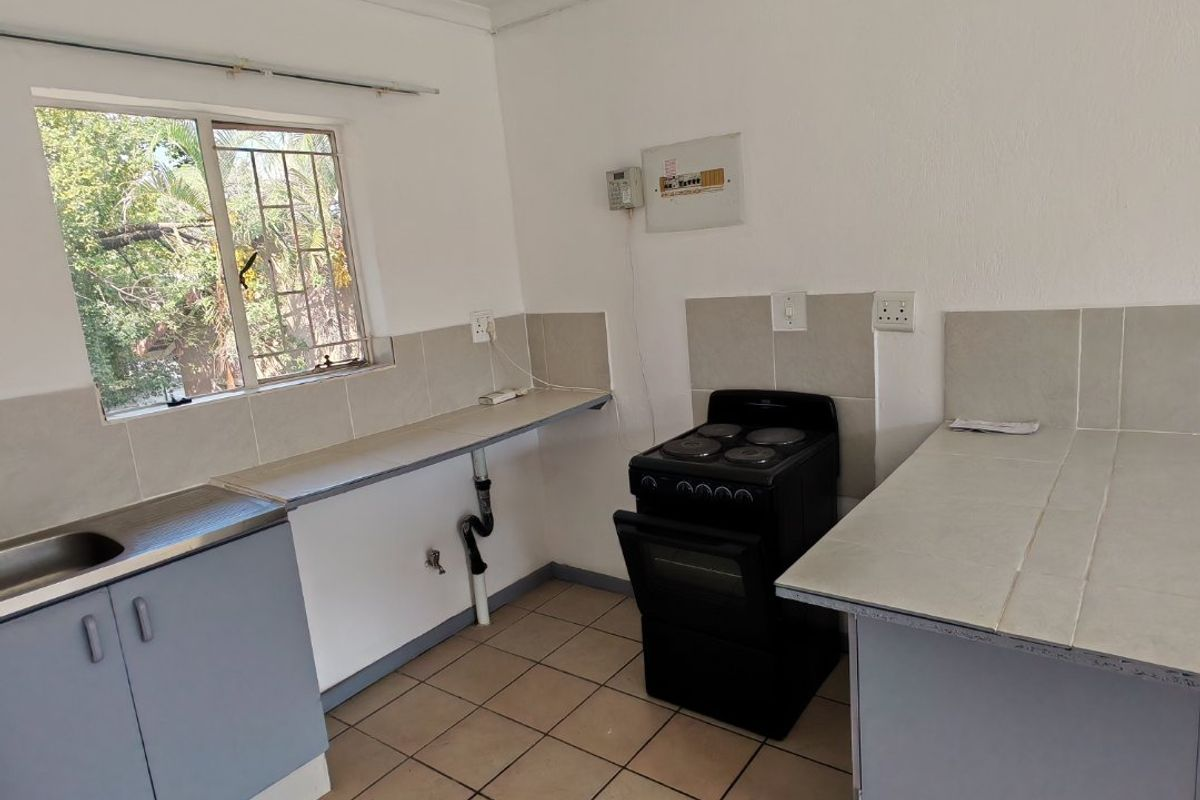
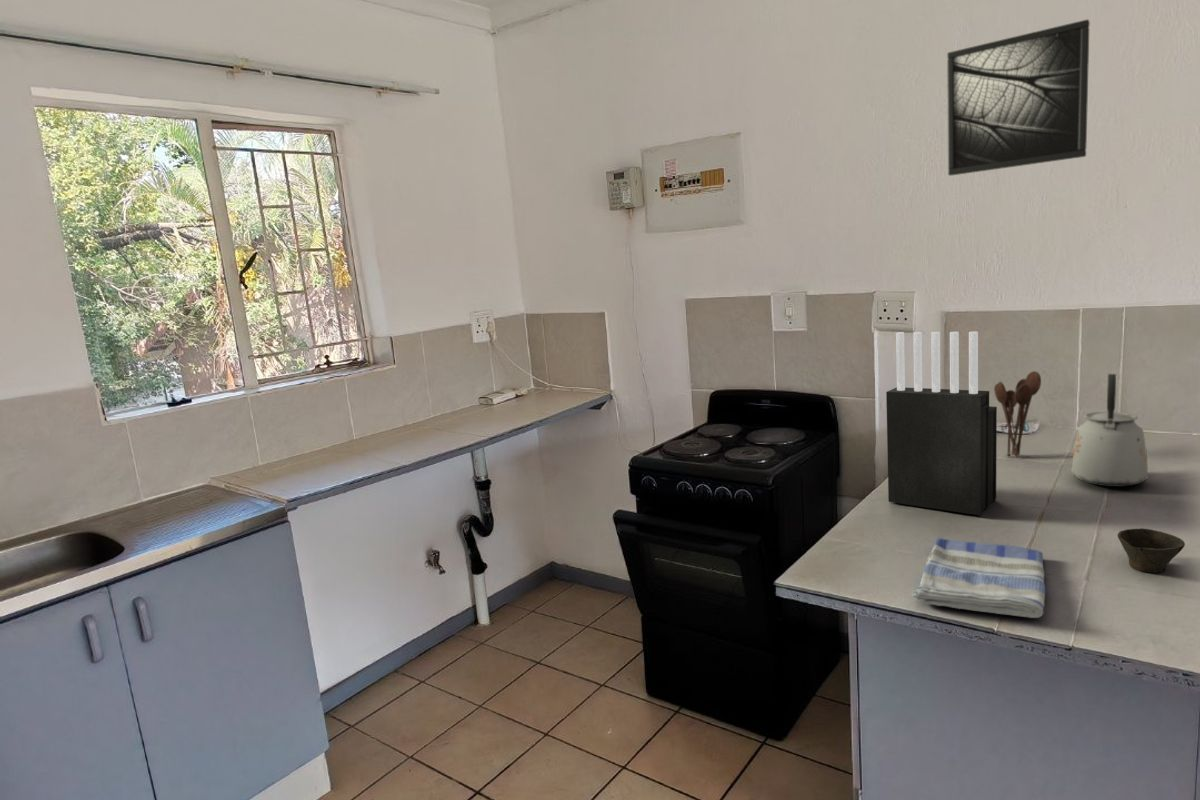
+ dish towel [911,537,1046,619]
+ knife block [885,331,998,516]
+ kettle [1070,373,1149,488]
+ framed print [946,18,1091,177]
+ cup [1117,527,1186,574]
+ utensil holder [993,370,1042,458]
